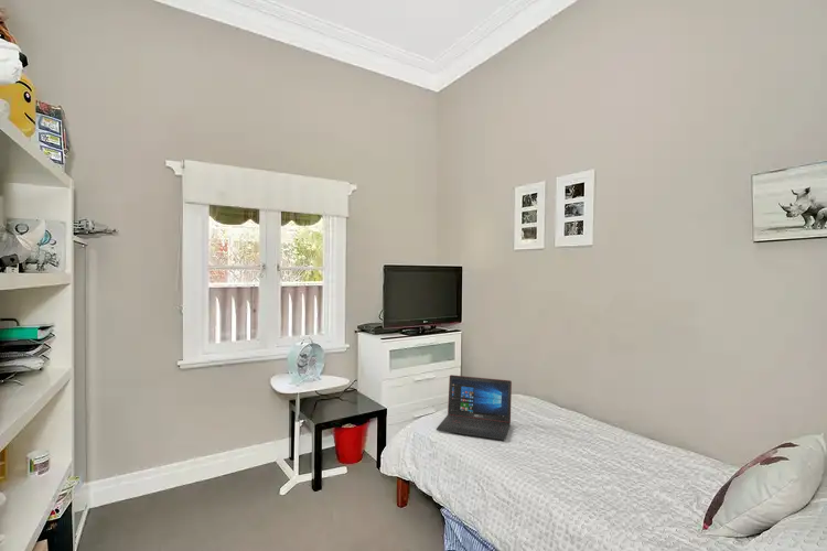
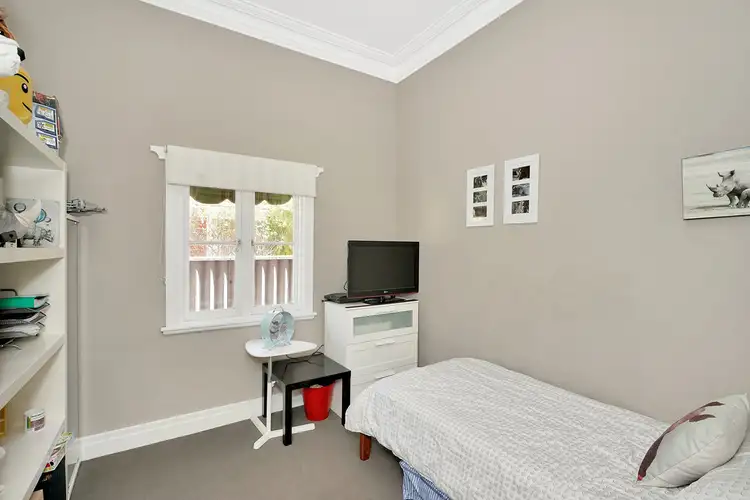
- laptop [436,374,513,441]
